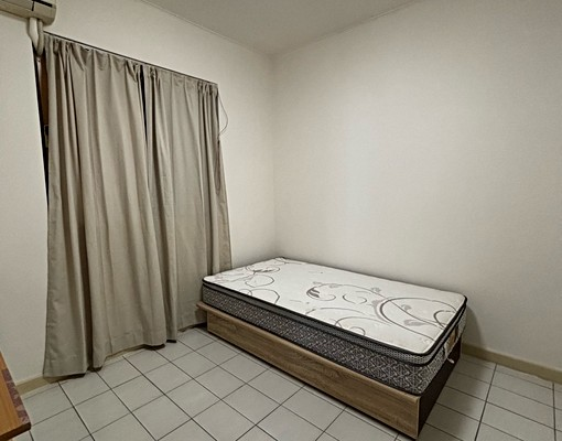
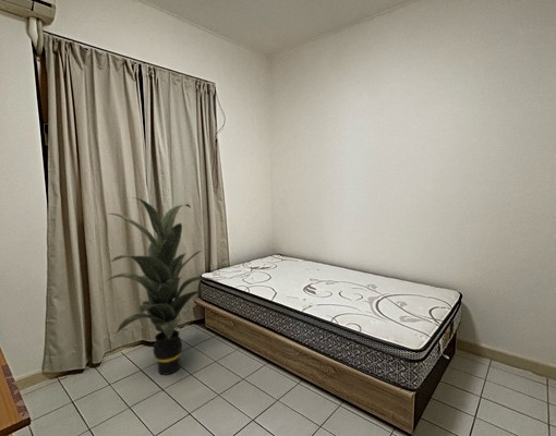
+ indoor plant [104,196,219,376]
